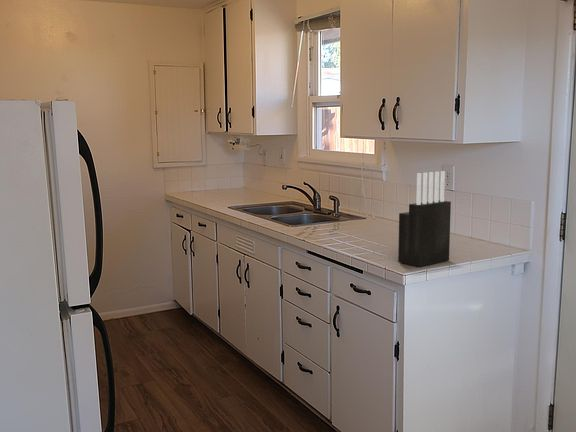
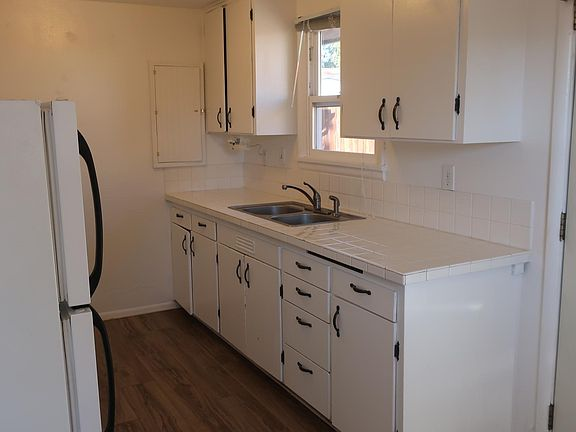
- knife block [397,170,452,268]
